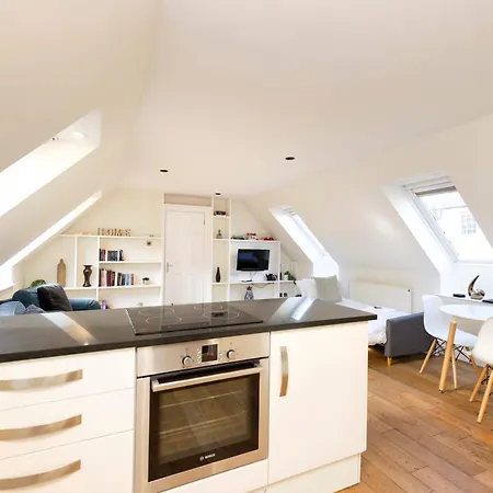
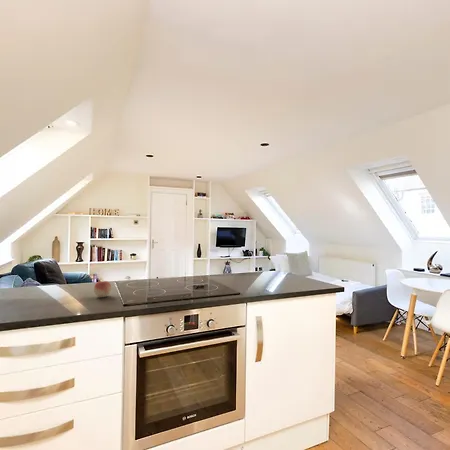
+ fruit [93,280,113,298]
